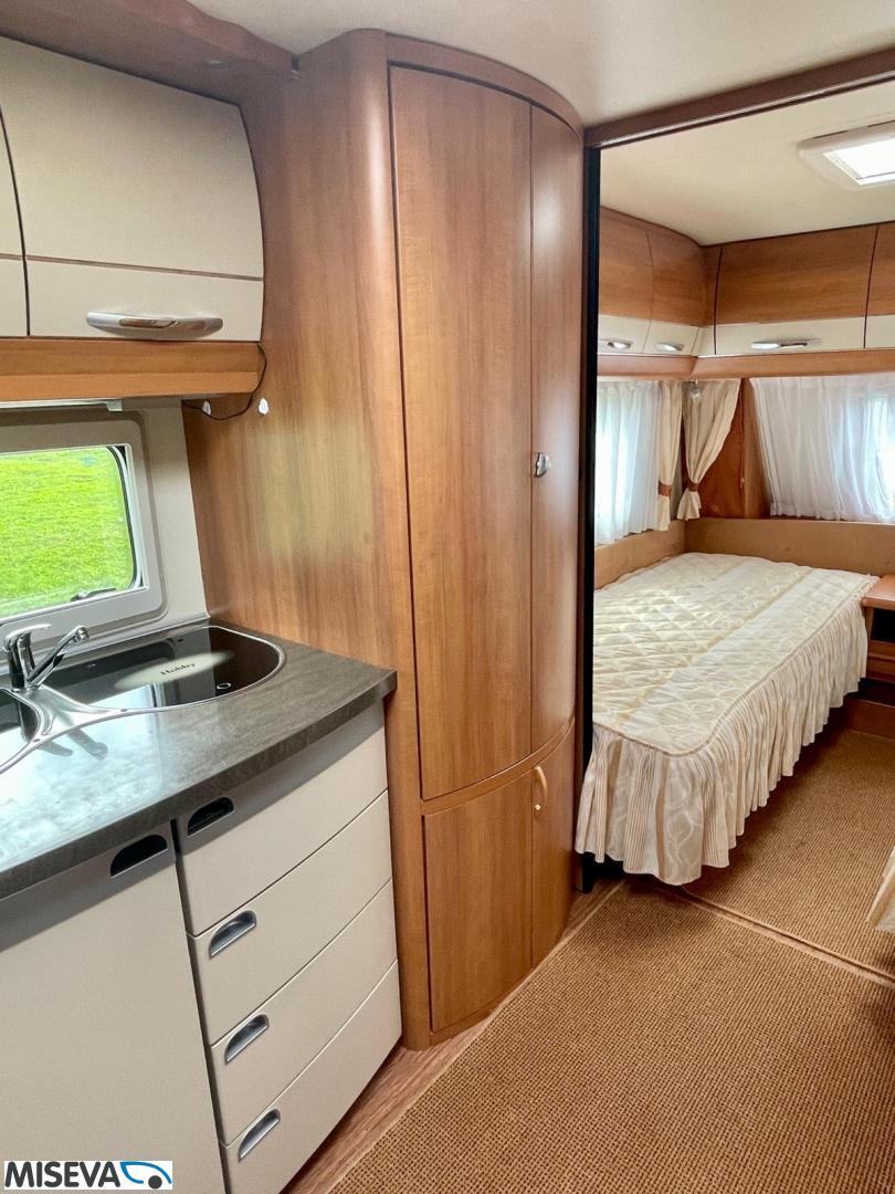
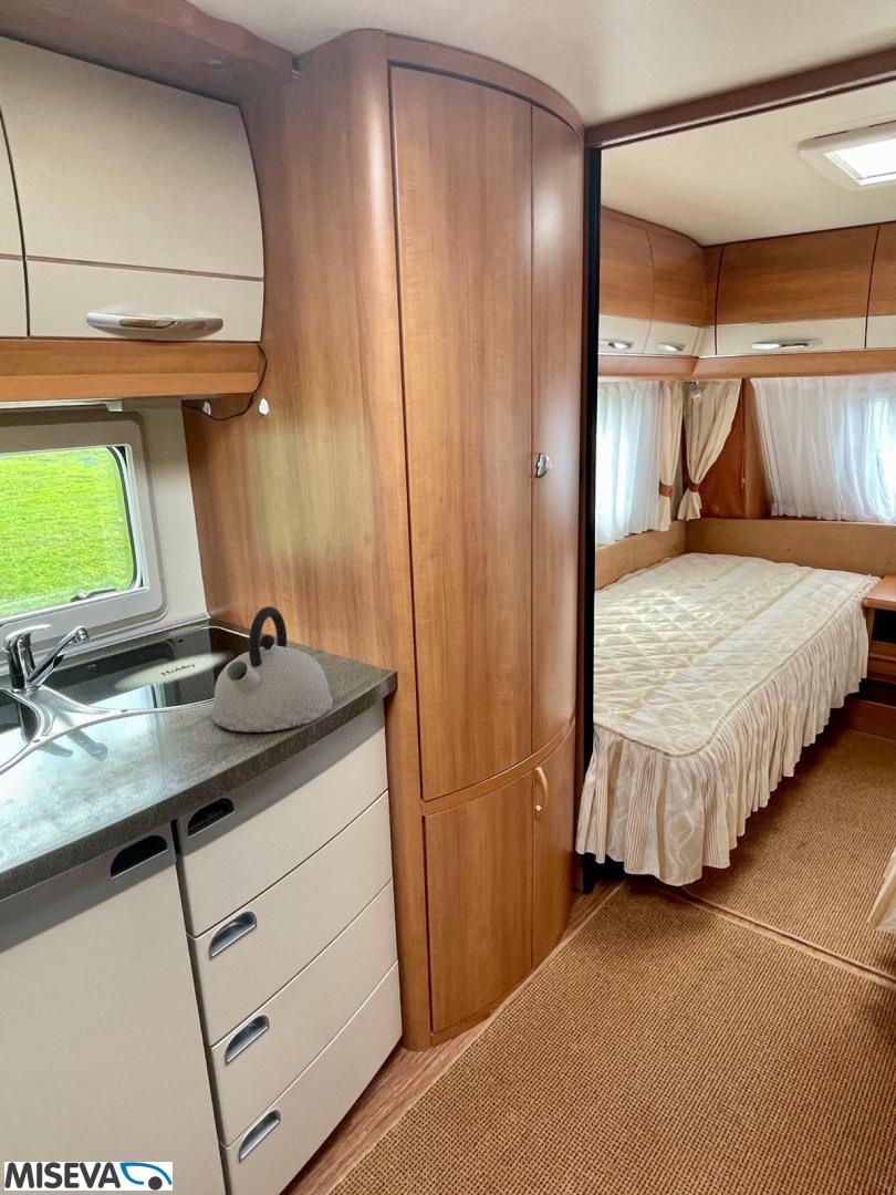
+ kettle [210,605,335,734]
